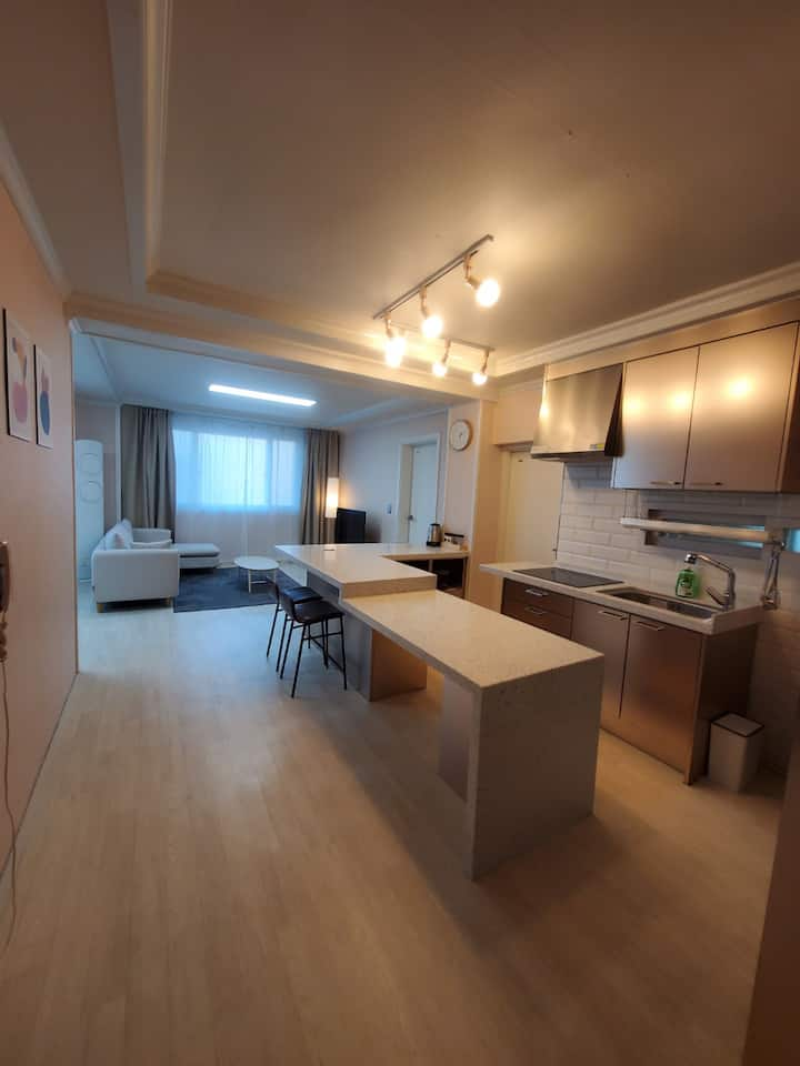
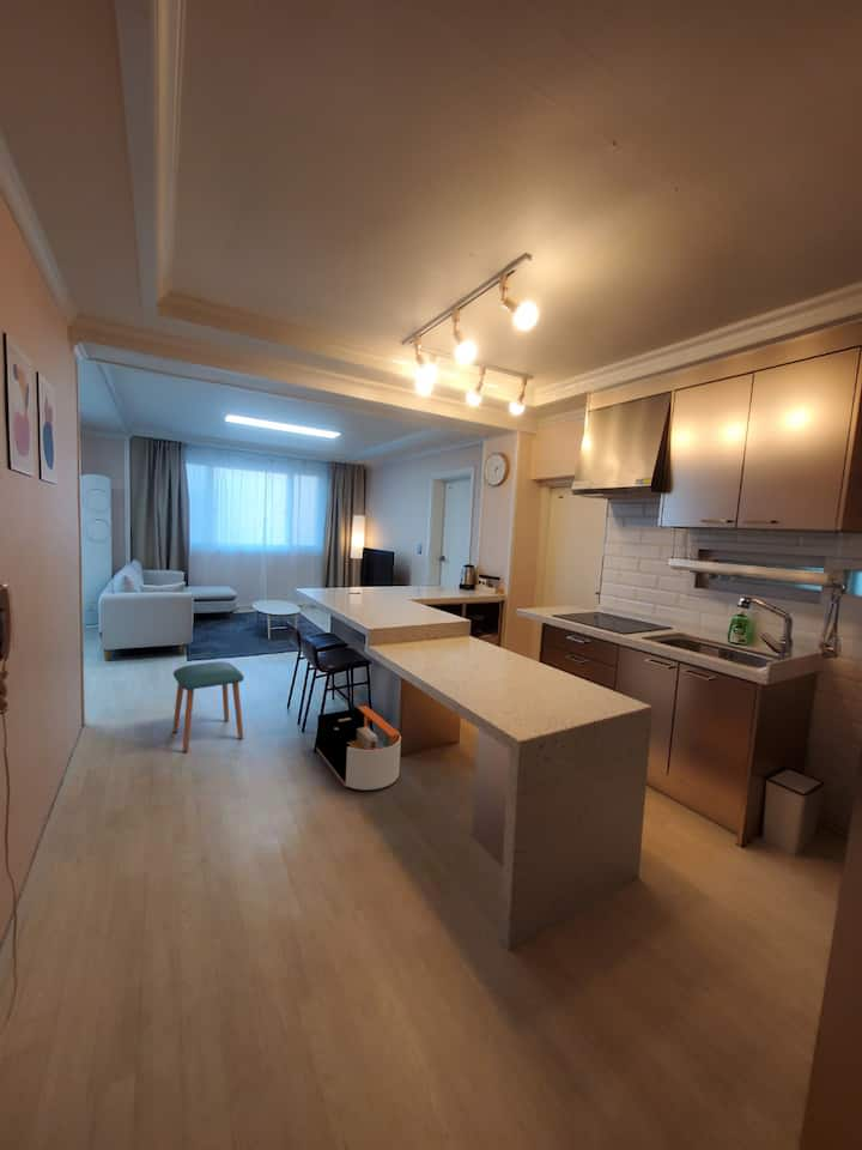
+ stool [171,660,245,753]
+ storage bin [316,704,402,791]
